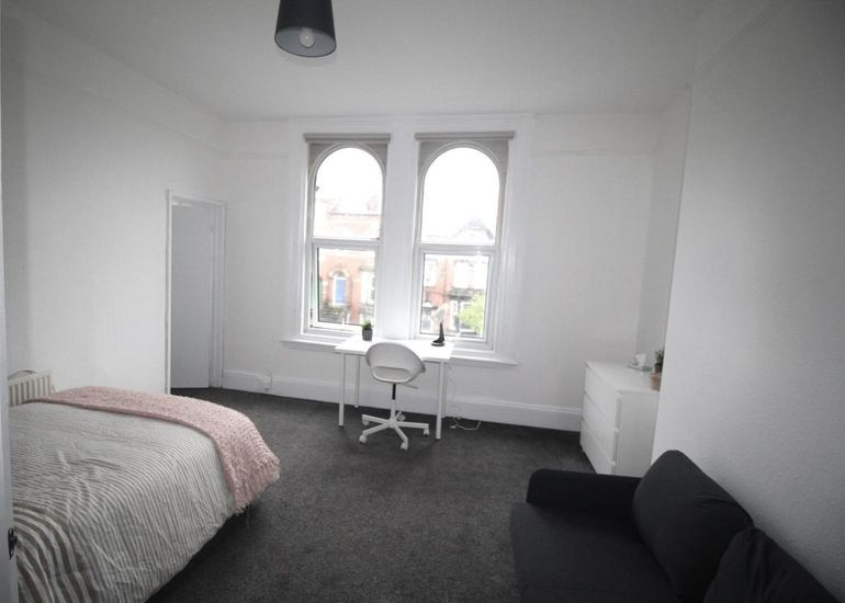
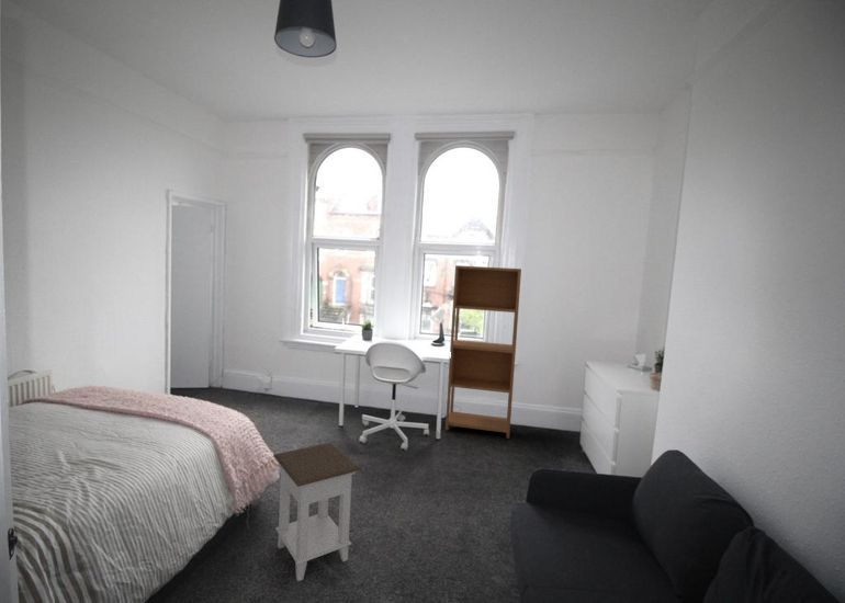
+ bookcase [444,264,522,440]
+ nightstand [272,442,362,582]
